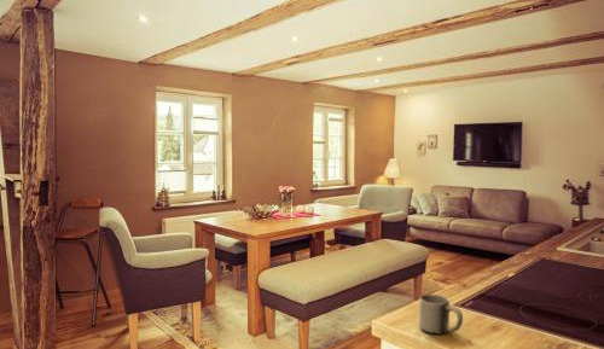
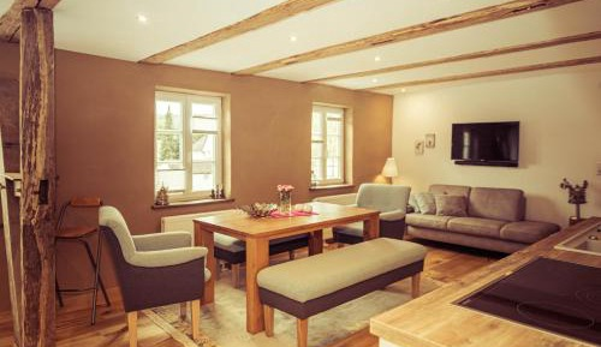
- mug [418,293,464,336]
